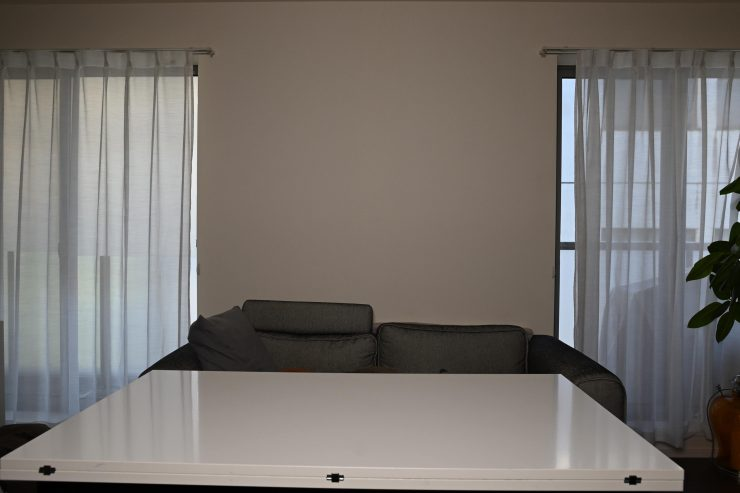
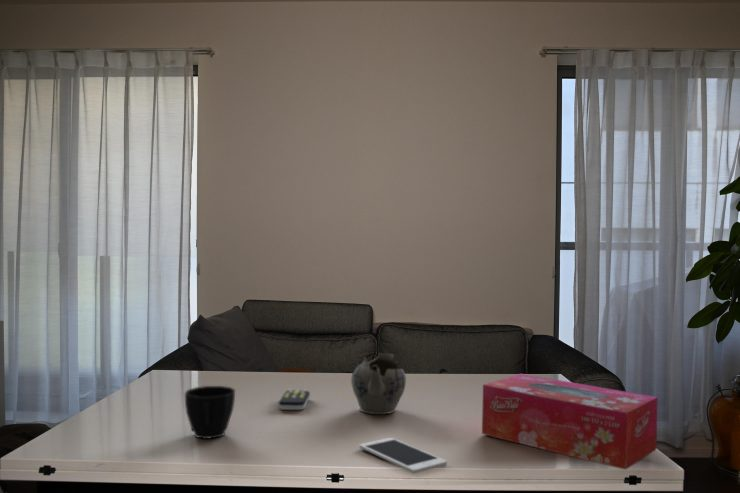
+ remote control [277,388,311,411]
+ tissue box [481,373,659,470]
+ cell phone [358,437,448,474]
+ cup [184,385,236,440]
+ teapot [350,352,407,415]
